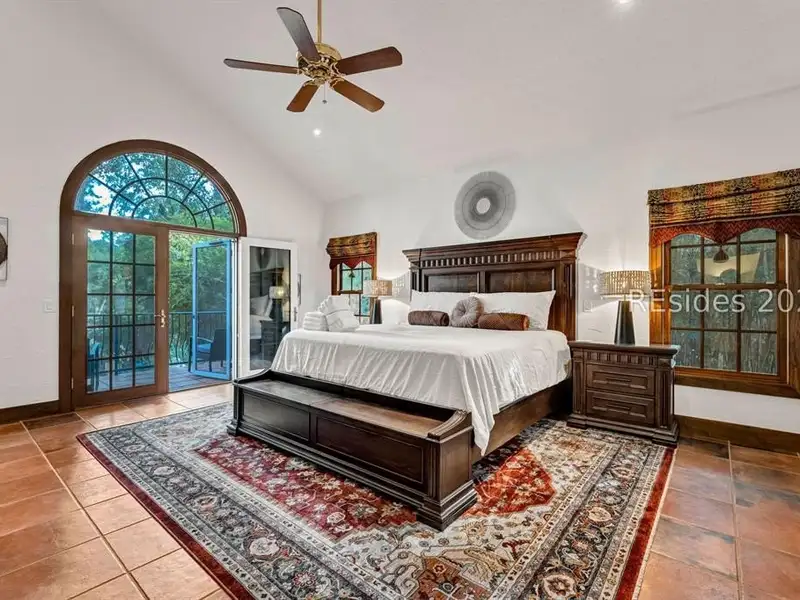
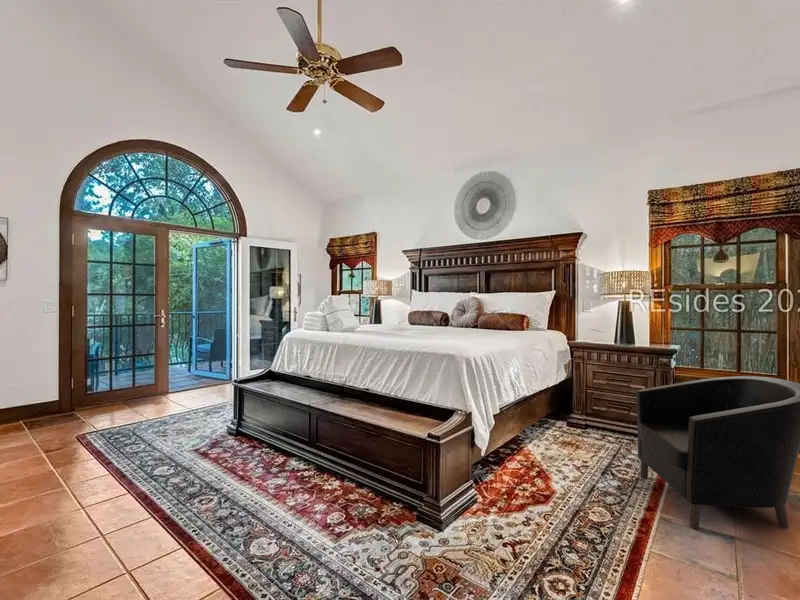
+ armchair [635,375,800,530]
